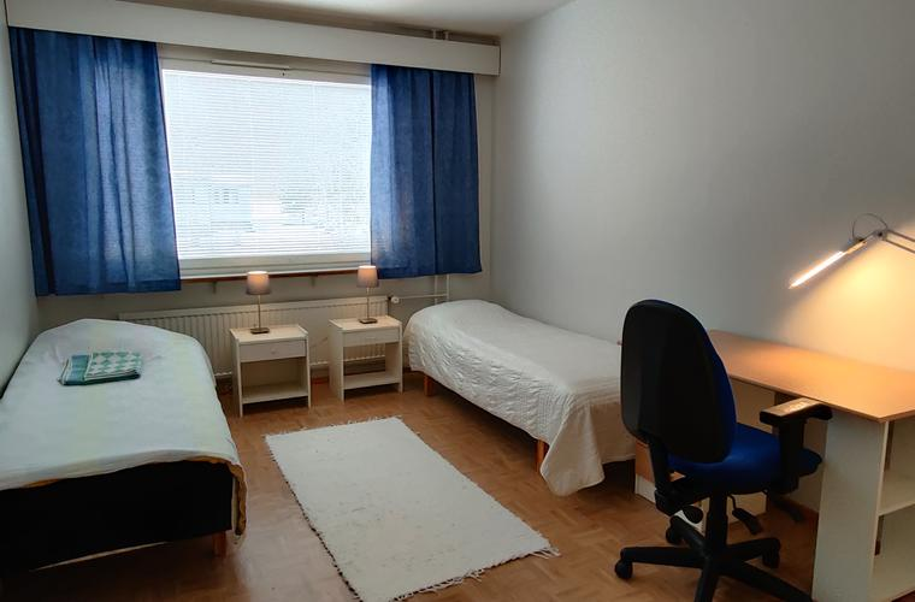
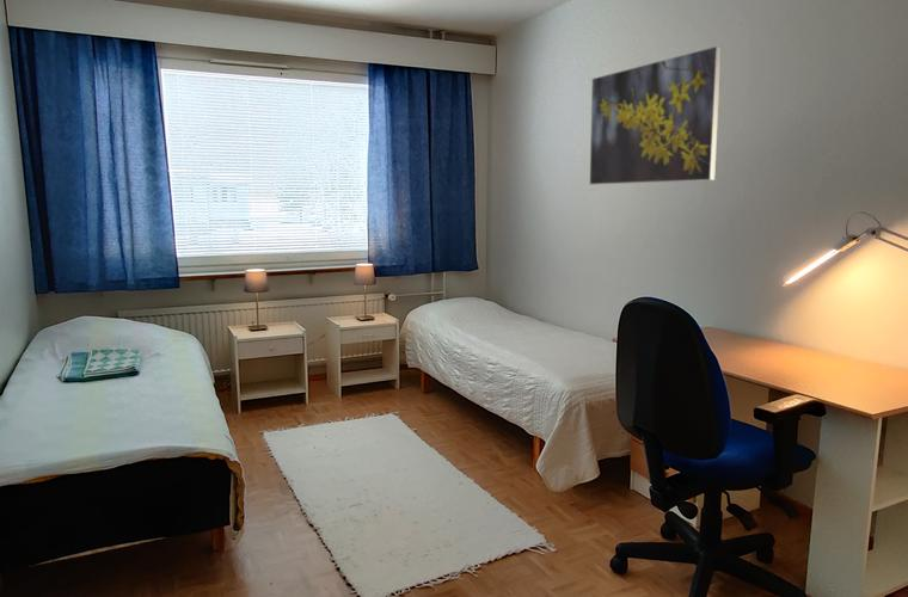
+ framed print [589,44,723,186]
